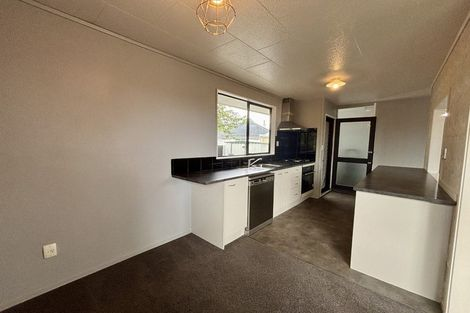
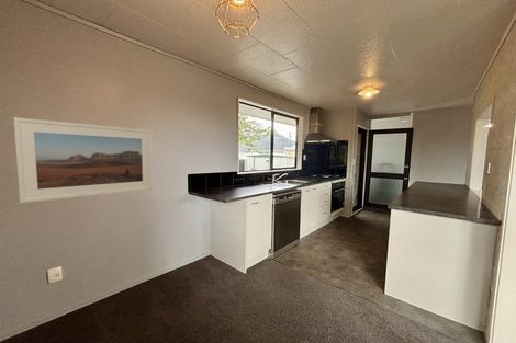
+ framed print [13,116,154,204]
